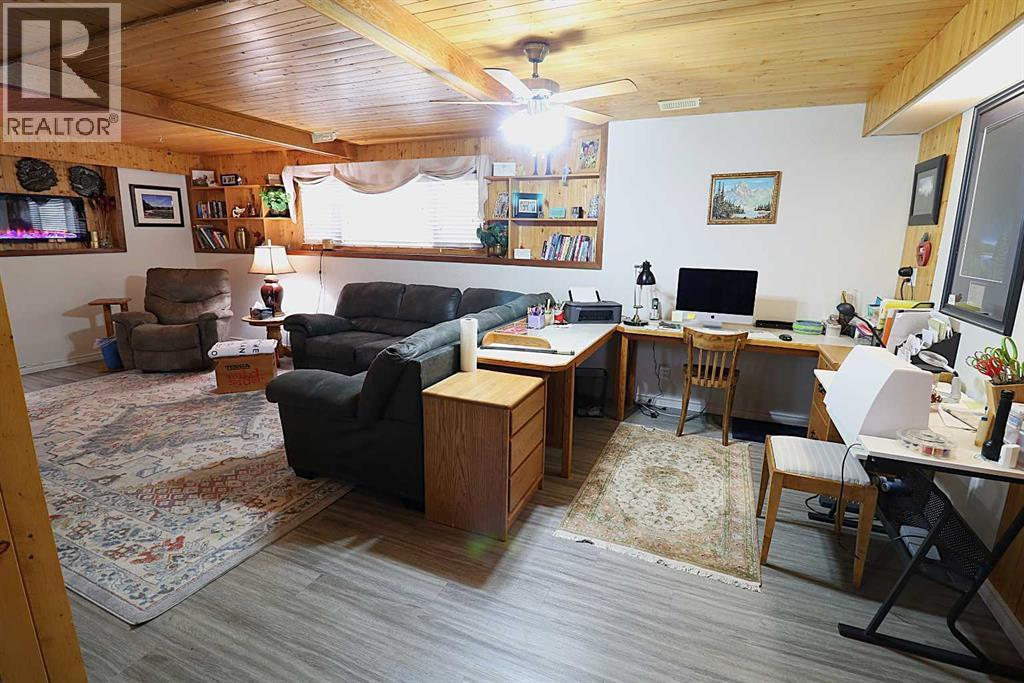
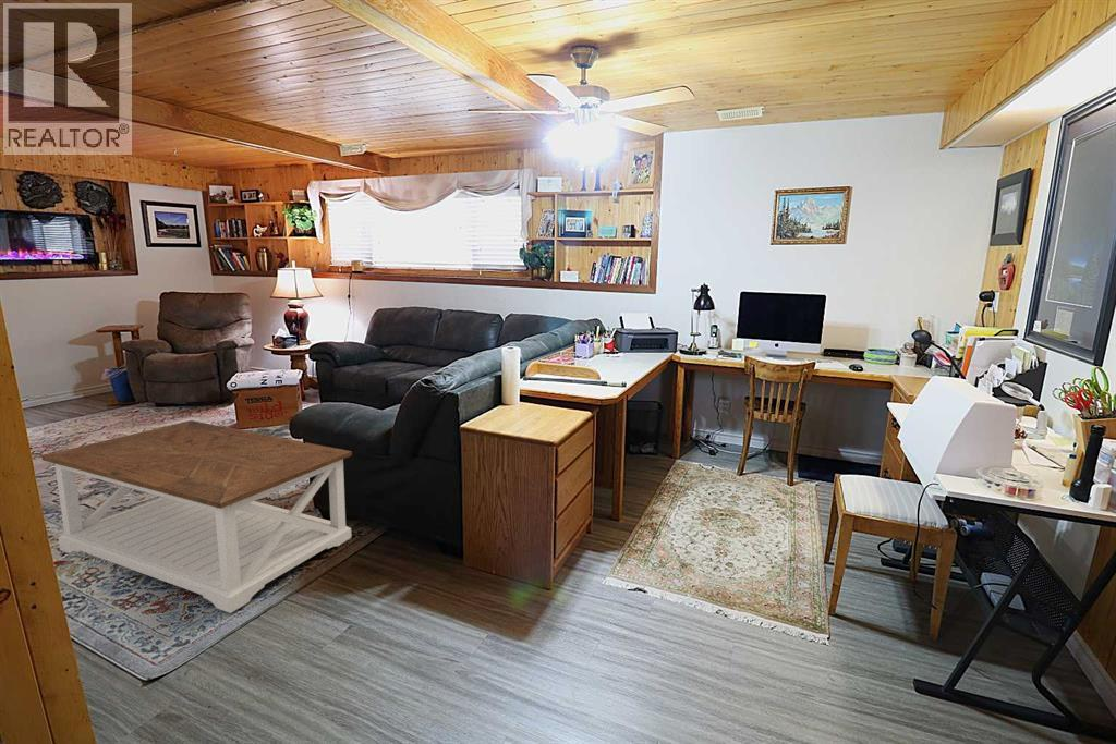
+ coffee table [40,419,353,614]
